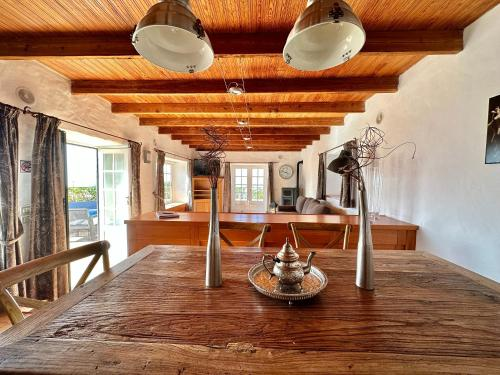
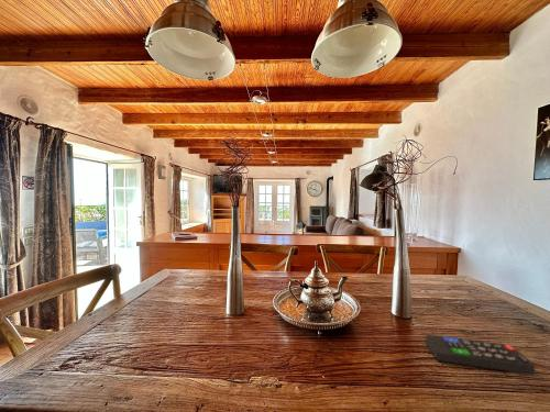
+ remote control [425,334,536,376]
